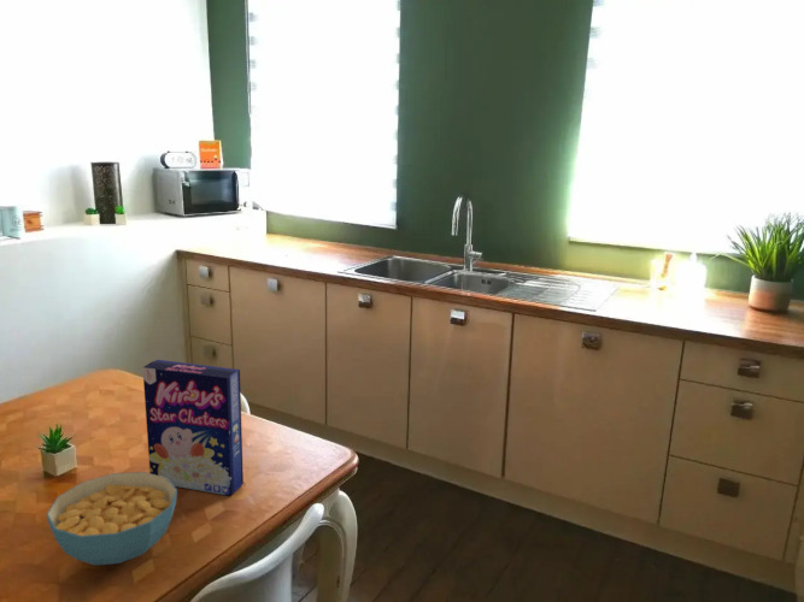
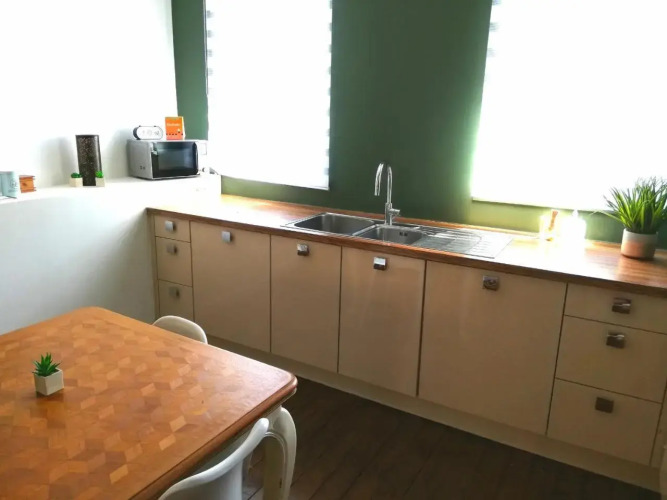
- cereal box [142,359,245,497]
- cereal bowl [45,471,178,566]
